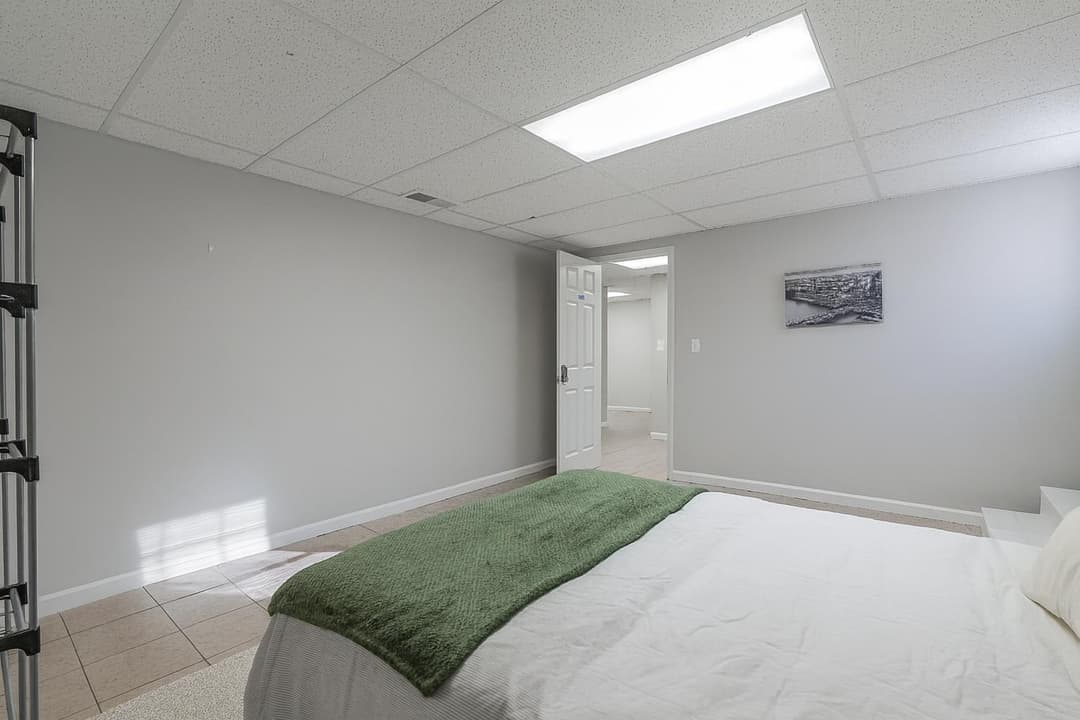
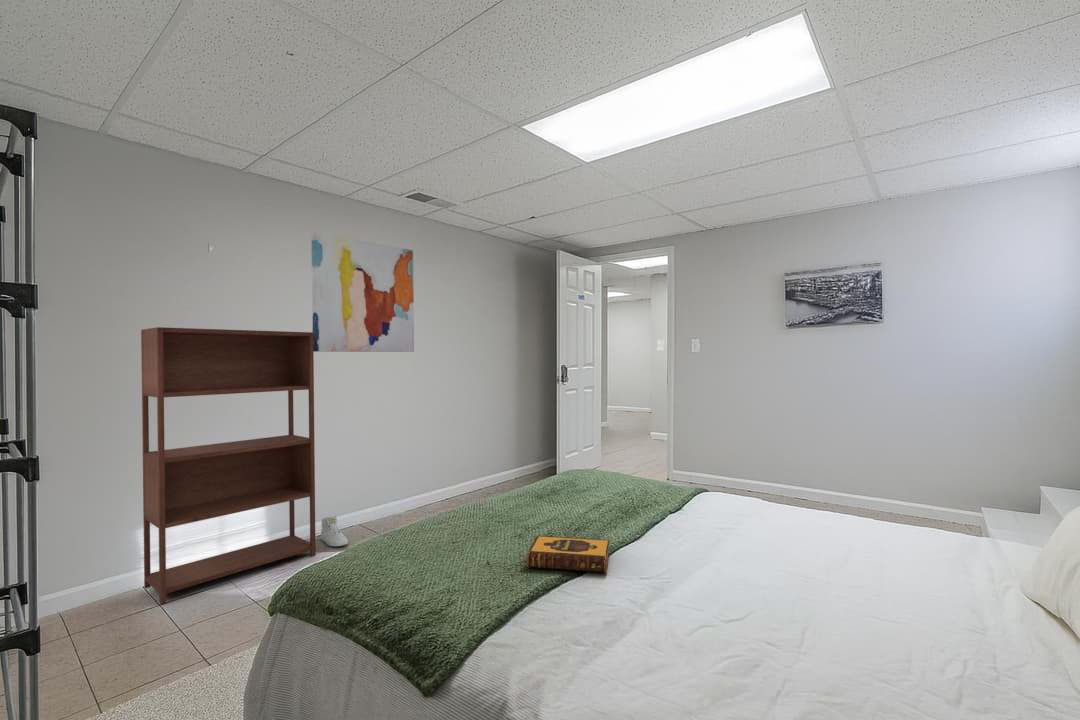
+ wall art [310,231,415,353]
+ sneaker [320,515,349,547]
+ bookshelf [140,326,317,605]
+ hardback book [526,535,610,574]
